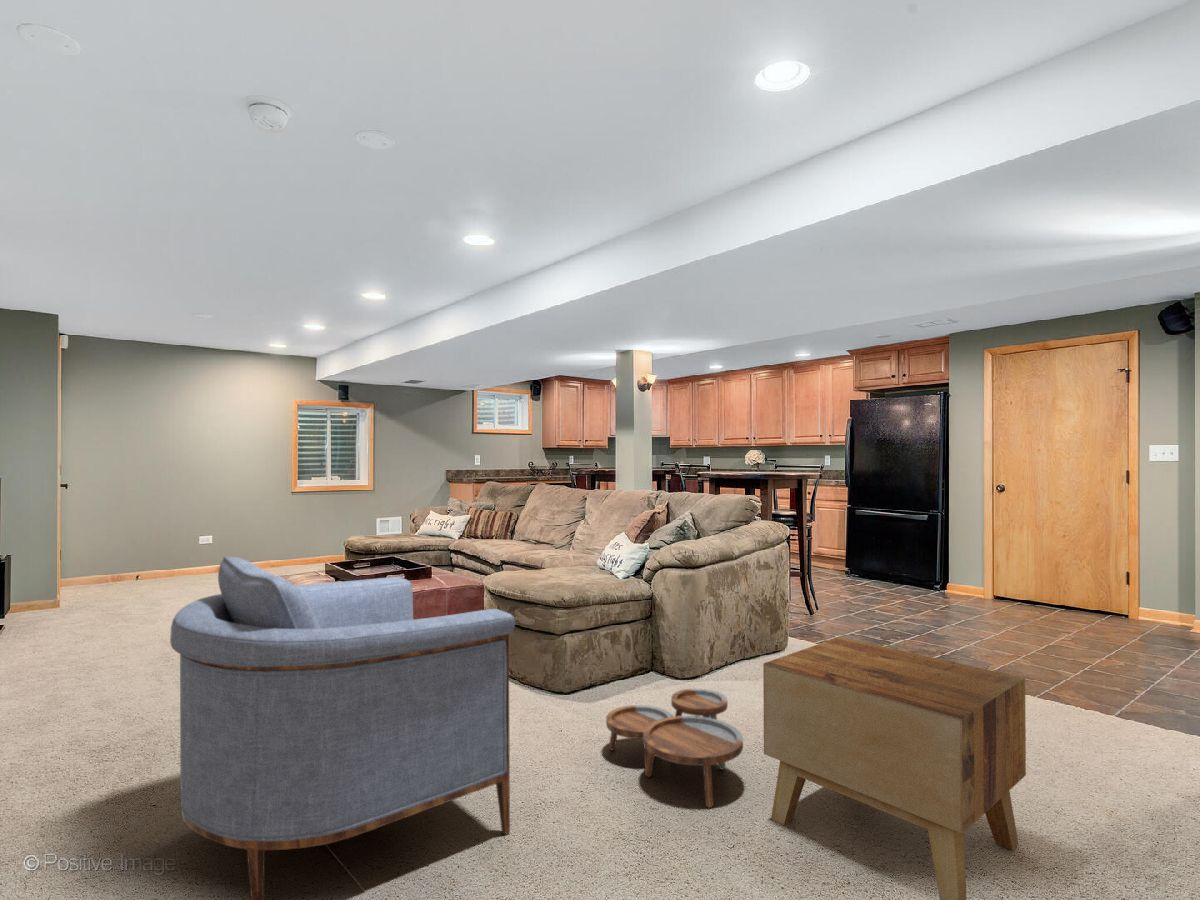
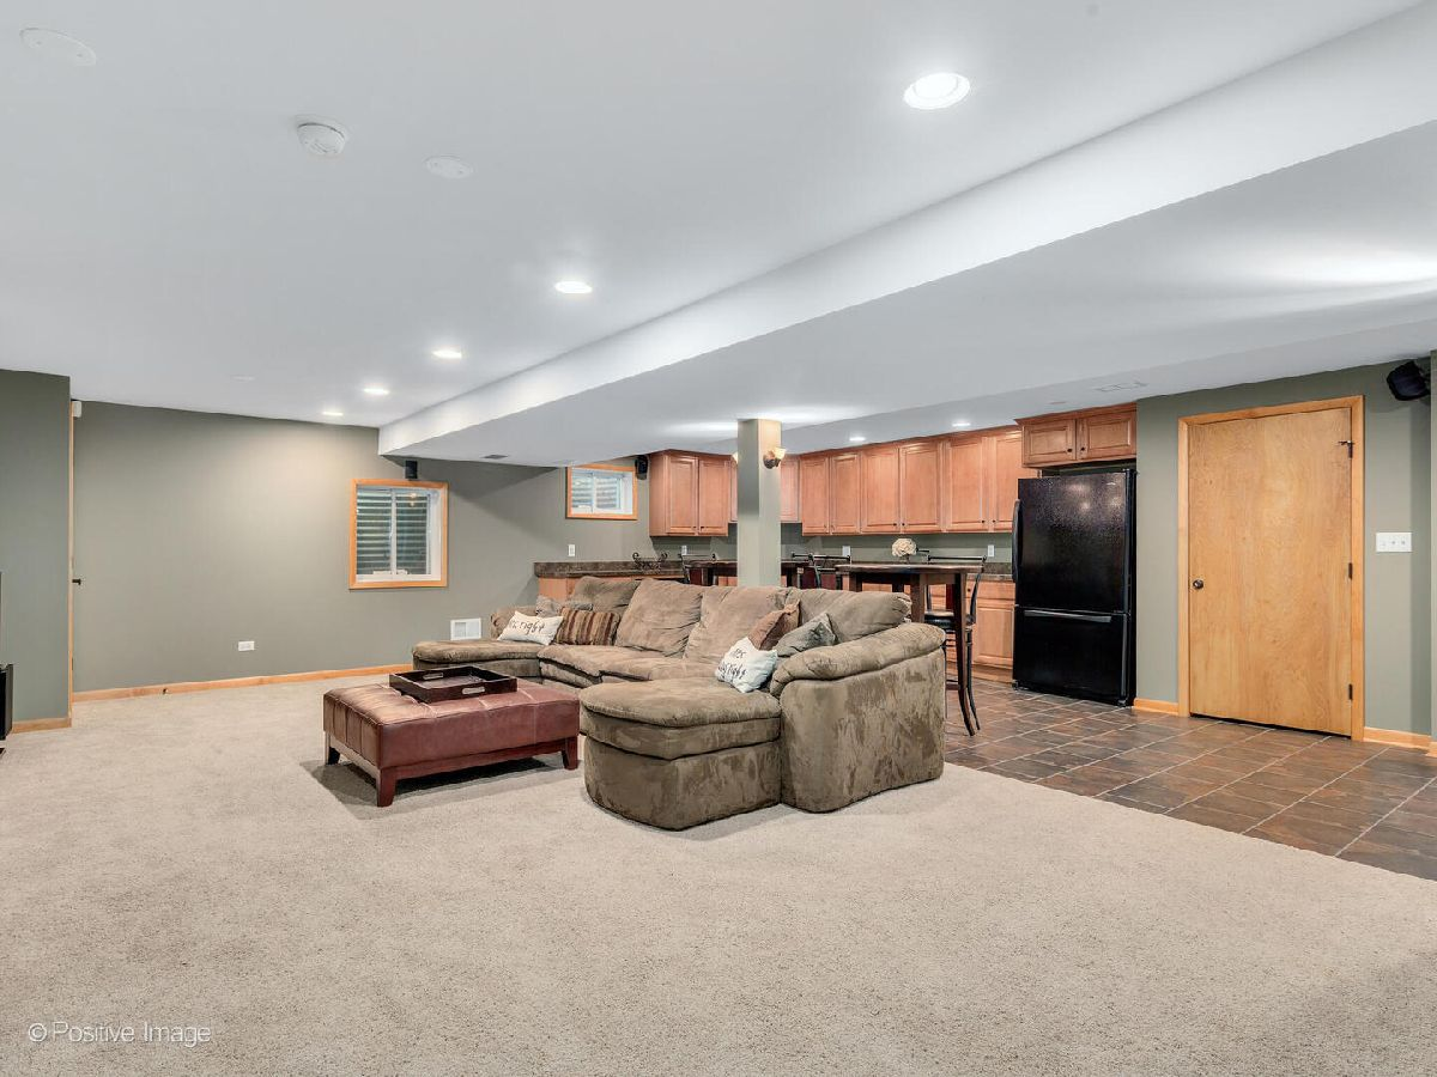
- nesting tables [605,688,744,809]
- armchair [169,555,516,900]
- side table [762,636,1027,900]
